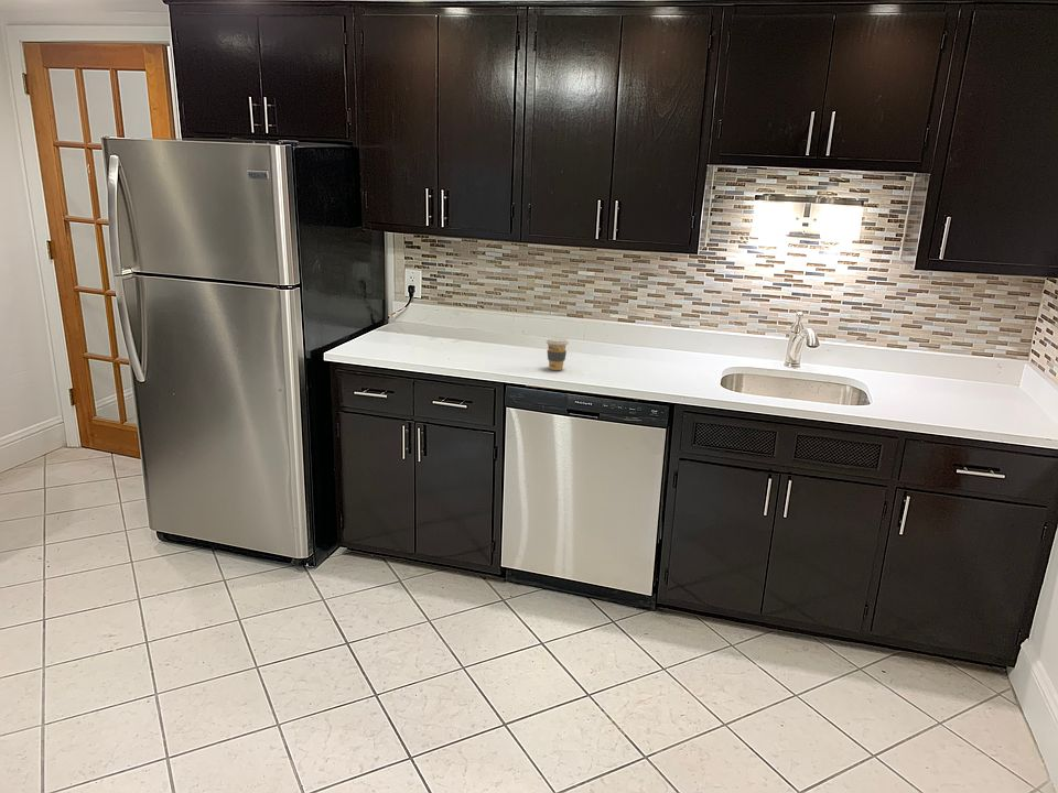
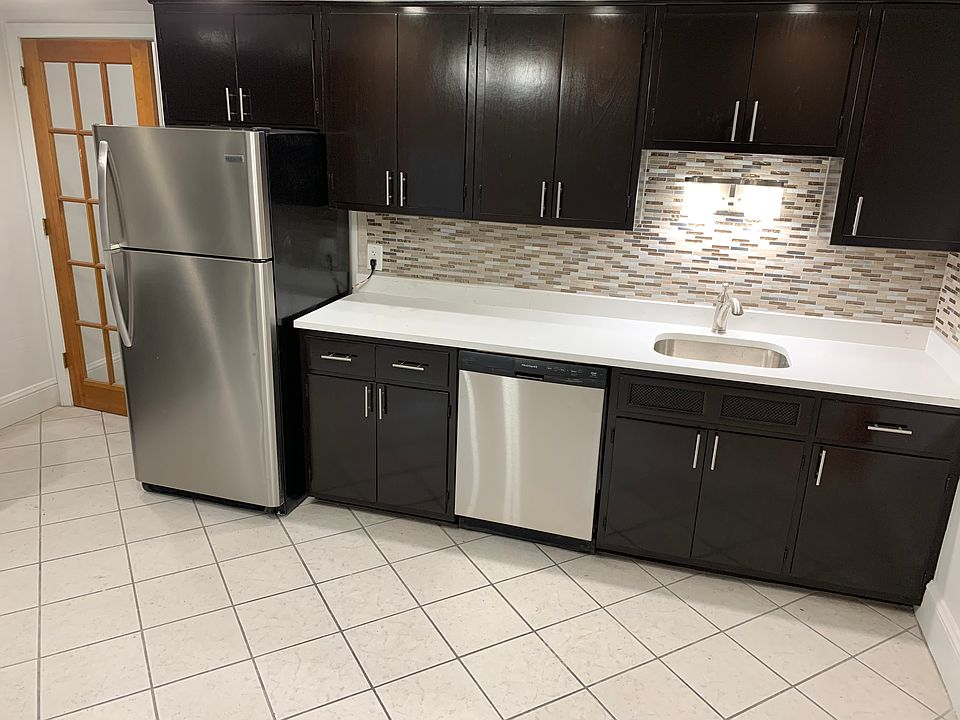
- coffee cup [546,337,570,371]
